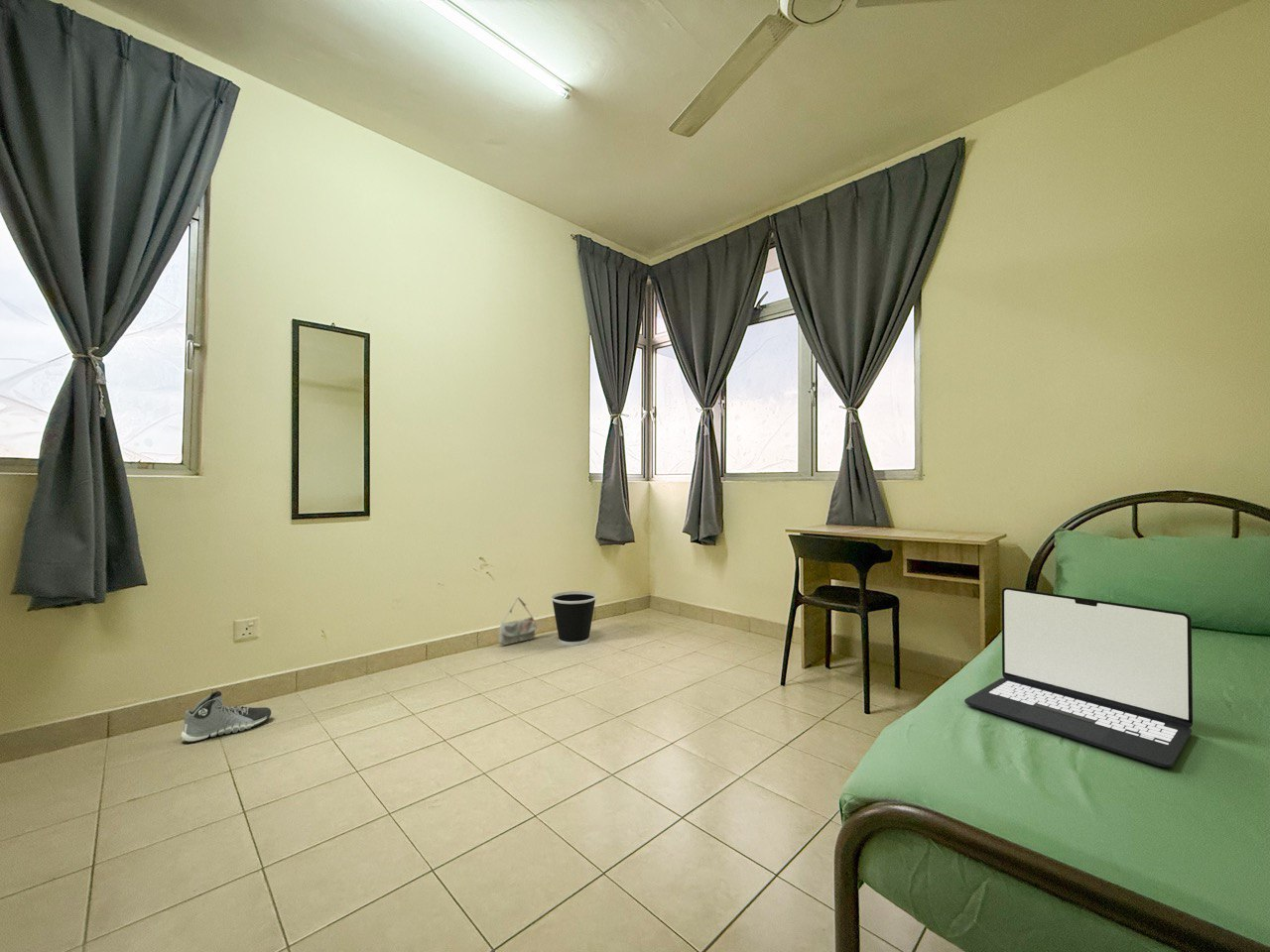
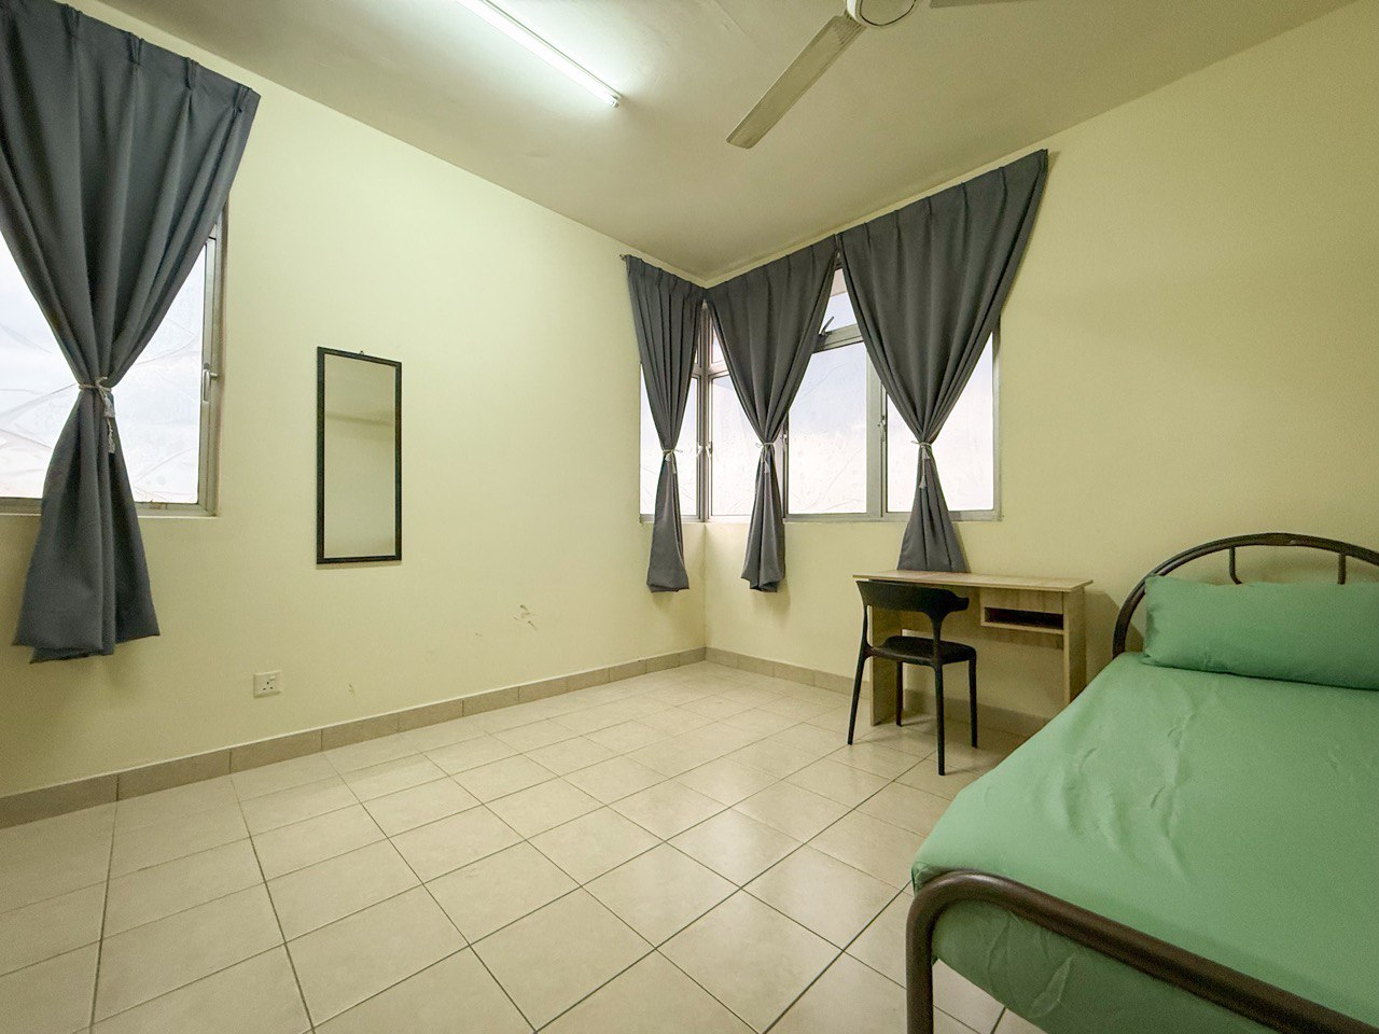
- wastebasket [551,590,597,647]
- bag [497,596,539,646]
- laptop [963,586,1194,769]
- sneaker [181,690,272,744]
